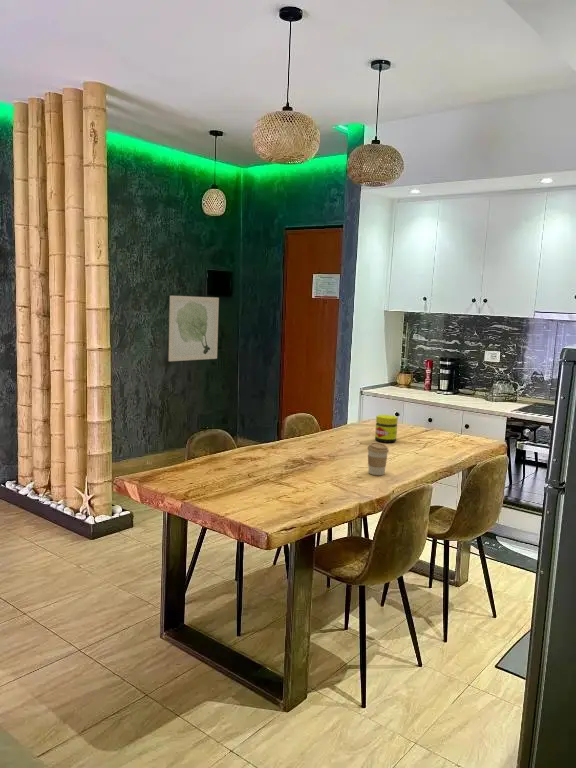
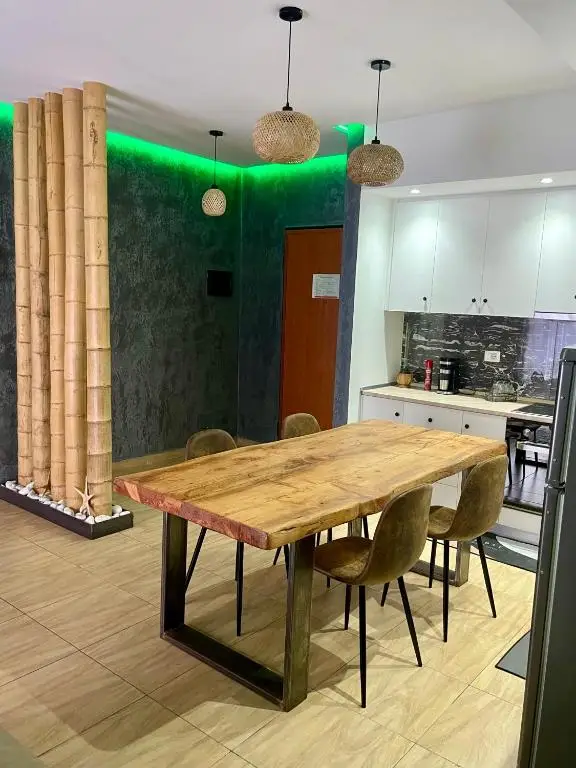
- jar [374,414,399,444]
- coffee cup [366,442,390,476]
- wall art [168,295,220,362]
